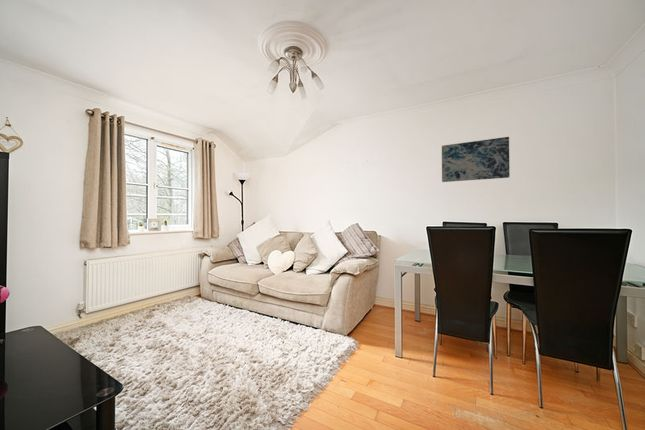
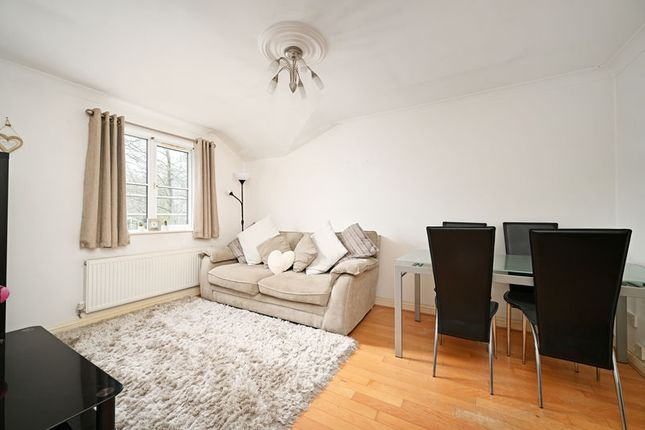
- wall art [441,136,511,183]
